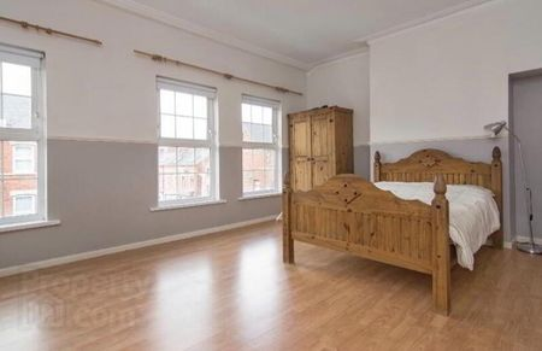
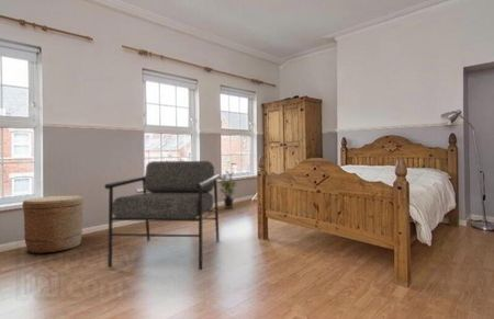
+ potted plant [217,170,238,209]
+ basket [21,195,85,254]
+ armchair [103,160,221,271]
